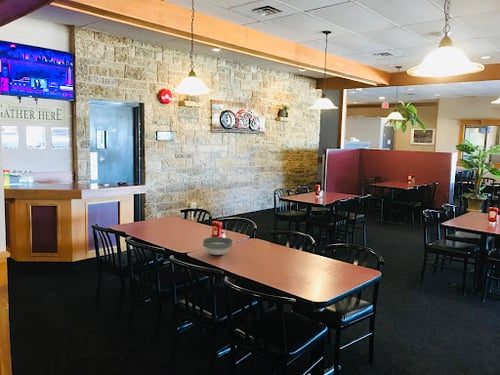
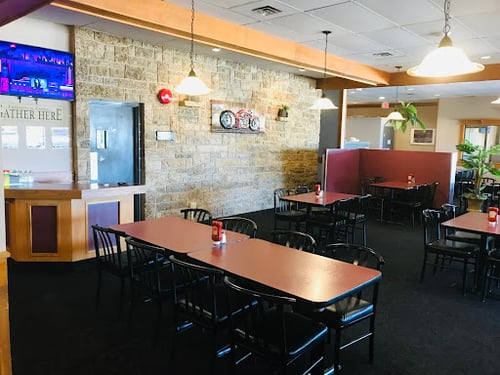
- bowl [202,236,233,256]
